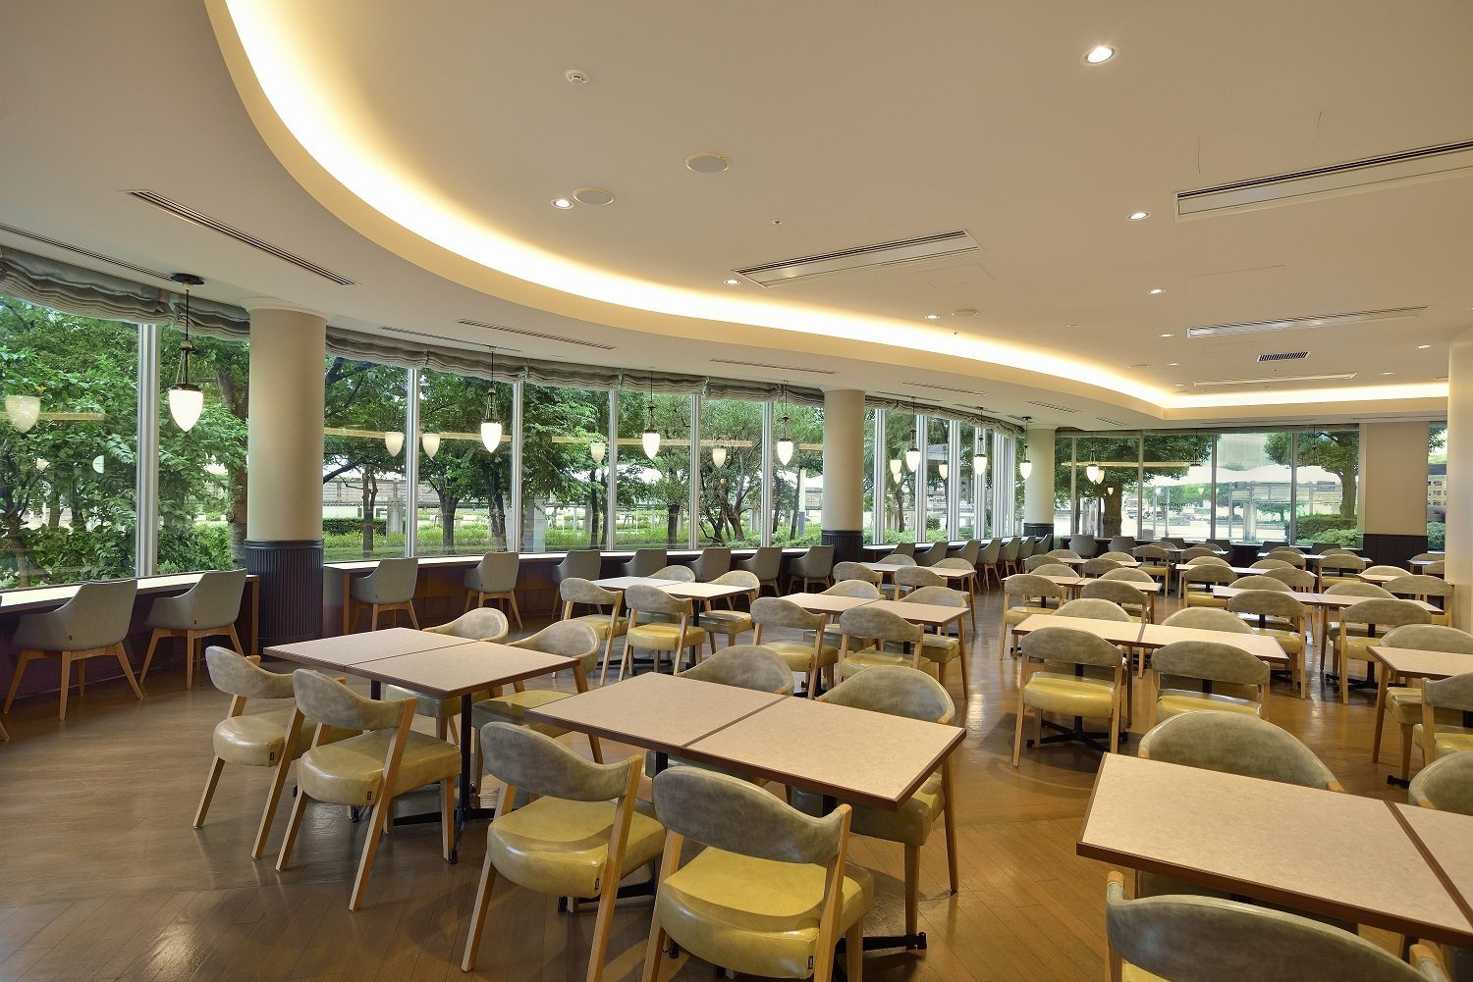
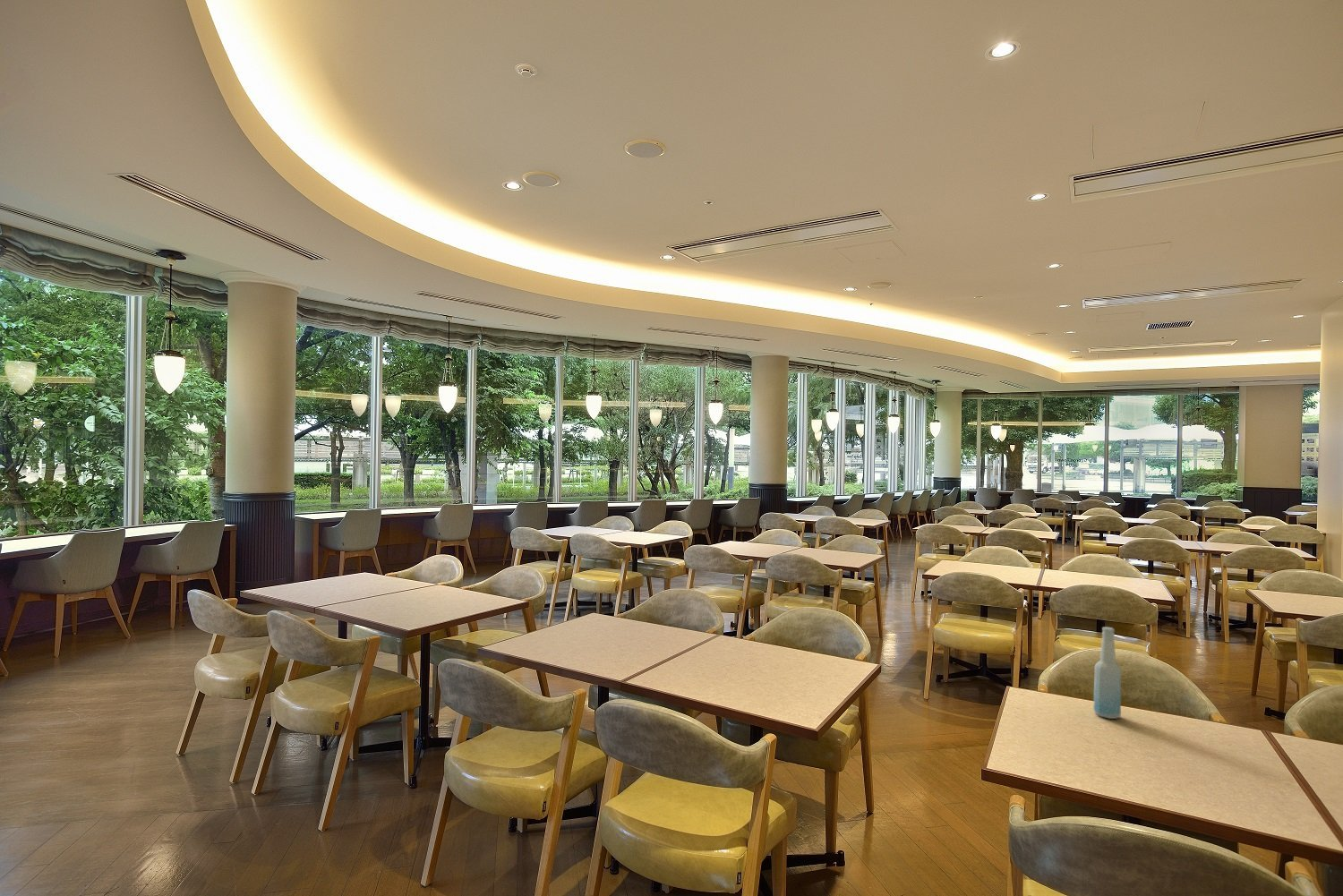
+ bottle [1092,626,1122,720]
